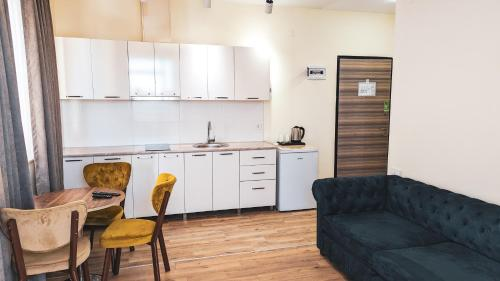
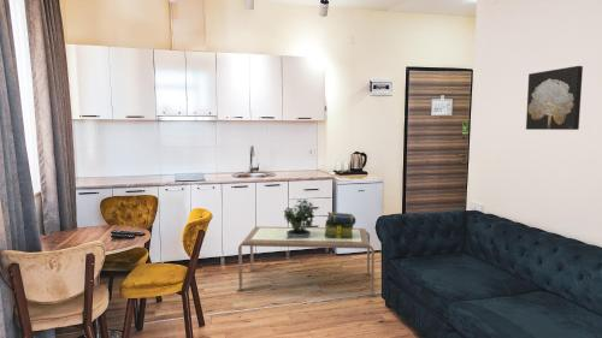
+ coffee table [235,225,378,297]
+ wall art [525,65,584,131]
+ stack of books [324,212,356,239]
+ potted plant [283,198,318,239]
